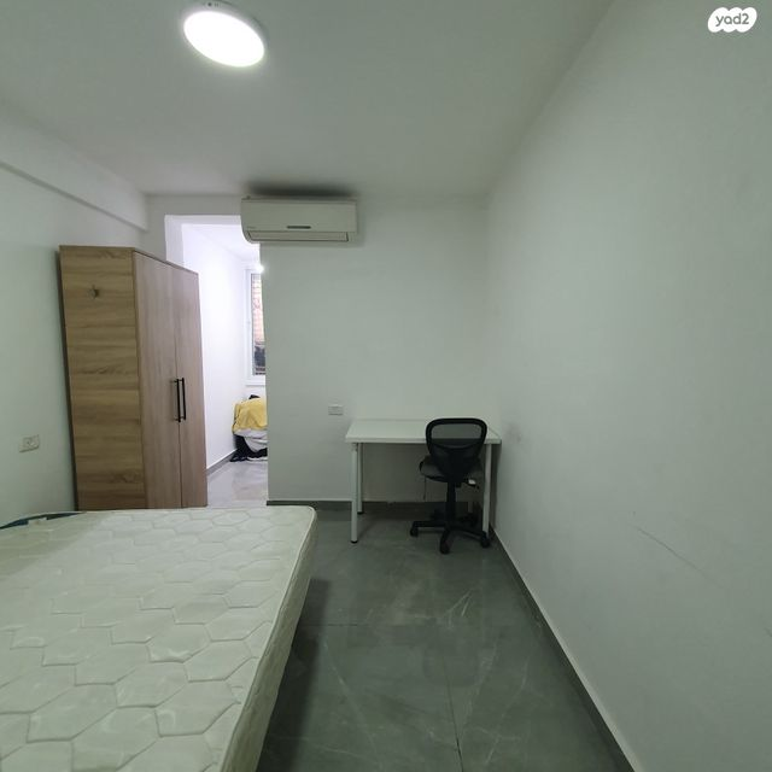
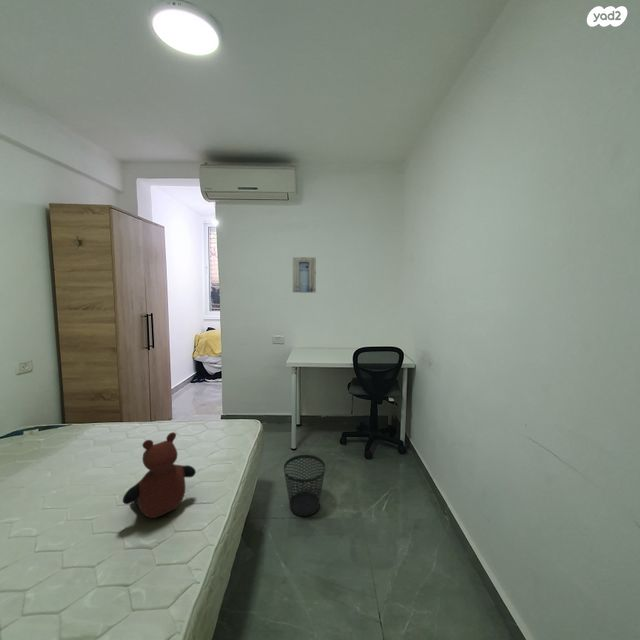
+ wall art [292,256,317,293]
+ teddy bear [122,431,197,519]
+ wastebasket [283,454,326,517]
